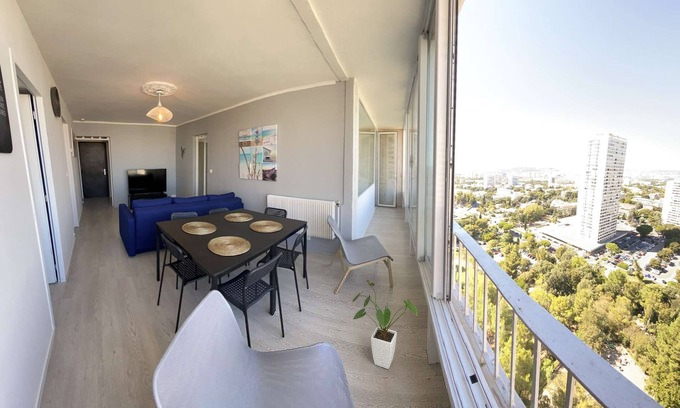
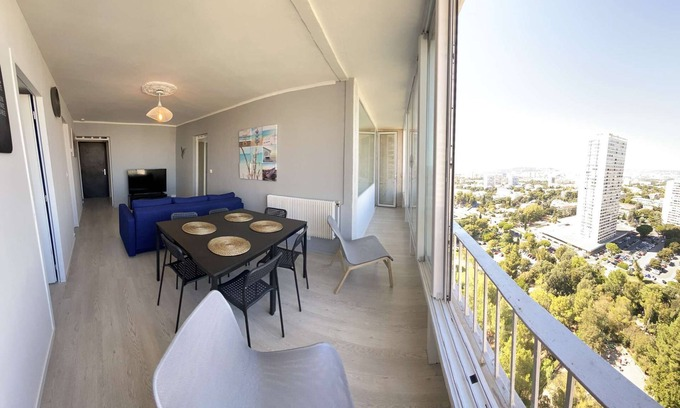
- house plant [351,279,418,370]
